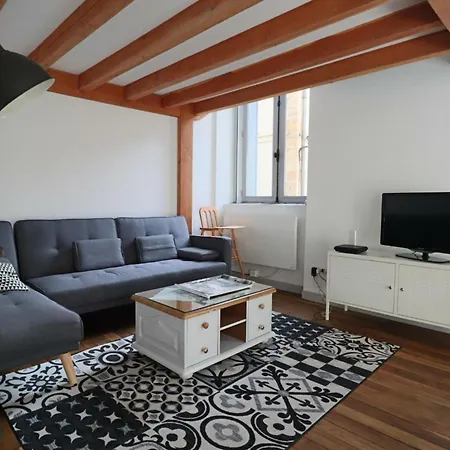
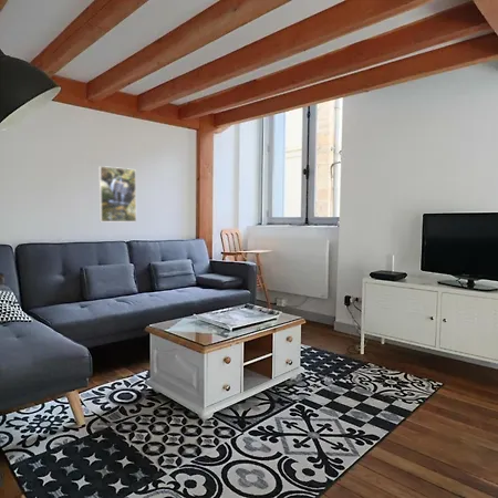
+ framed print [97,165,137,222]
